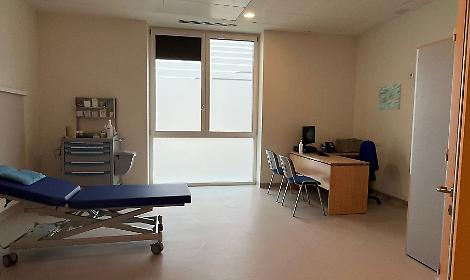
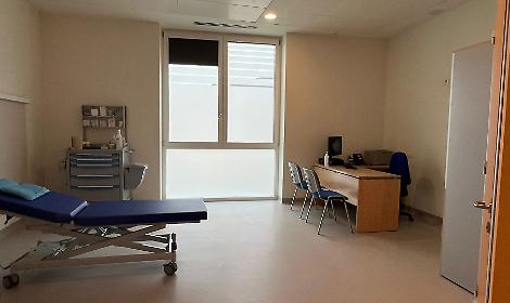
- wall art [377,83,402,111]
